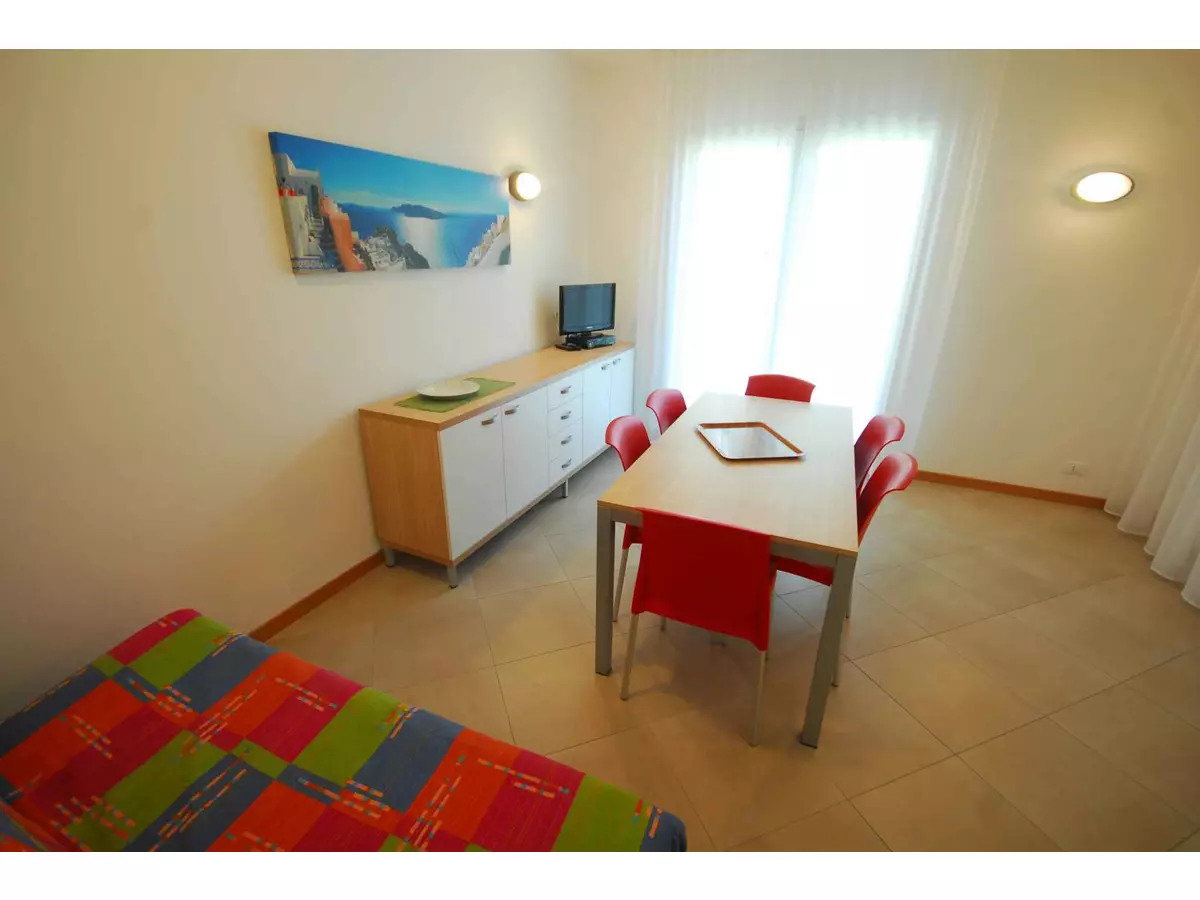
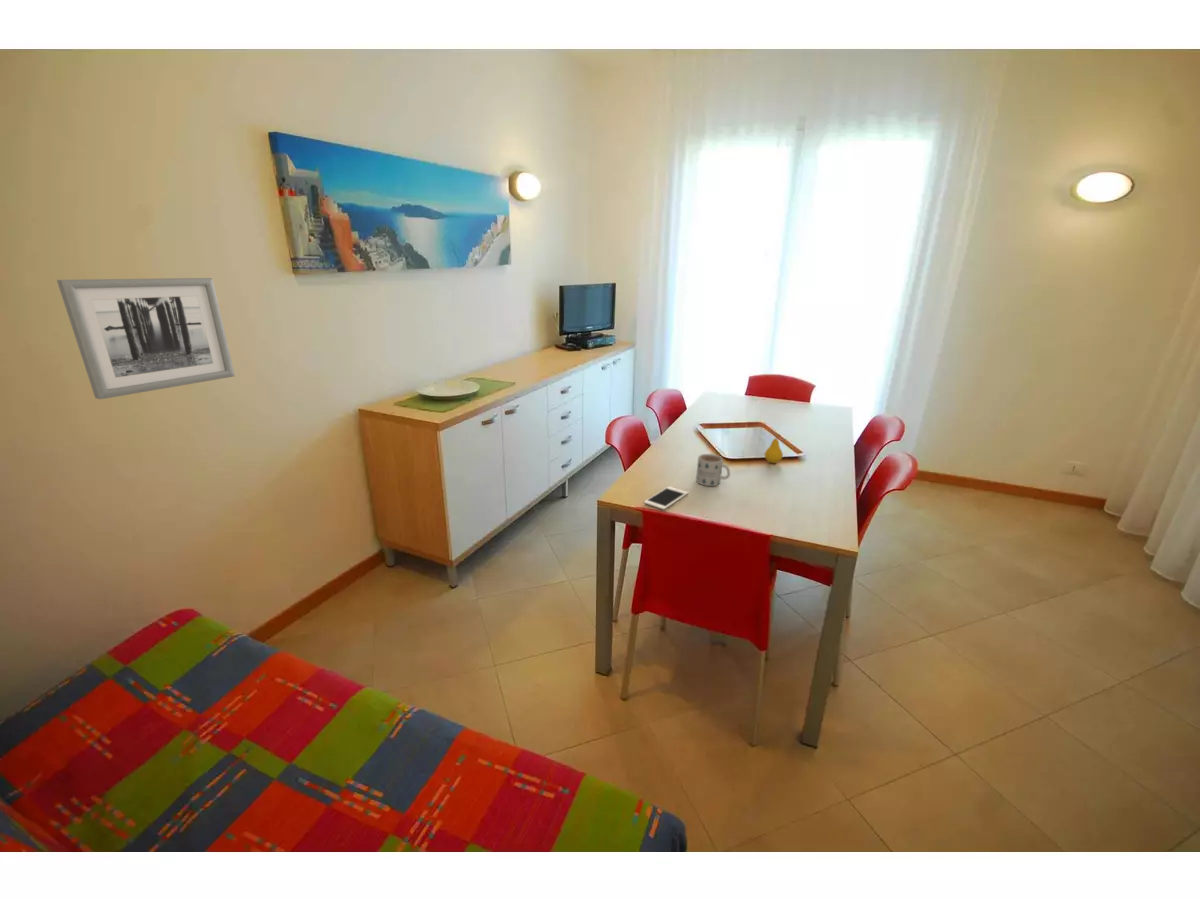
+ cell phone [643,486,689,511]
+ mug [695,453,731,487]
+ fruit [764,434,784,464]
+ wall art [56,277,236,400]
